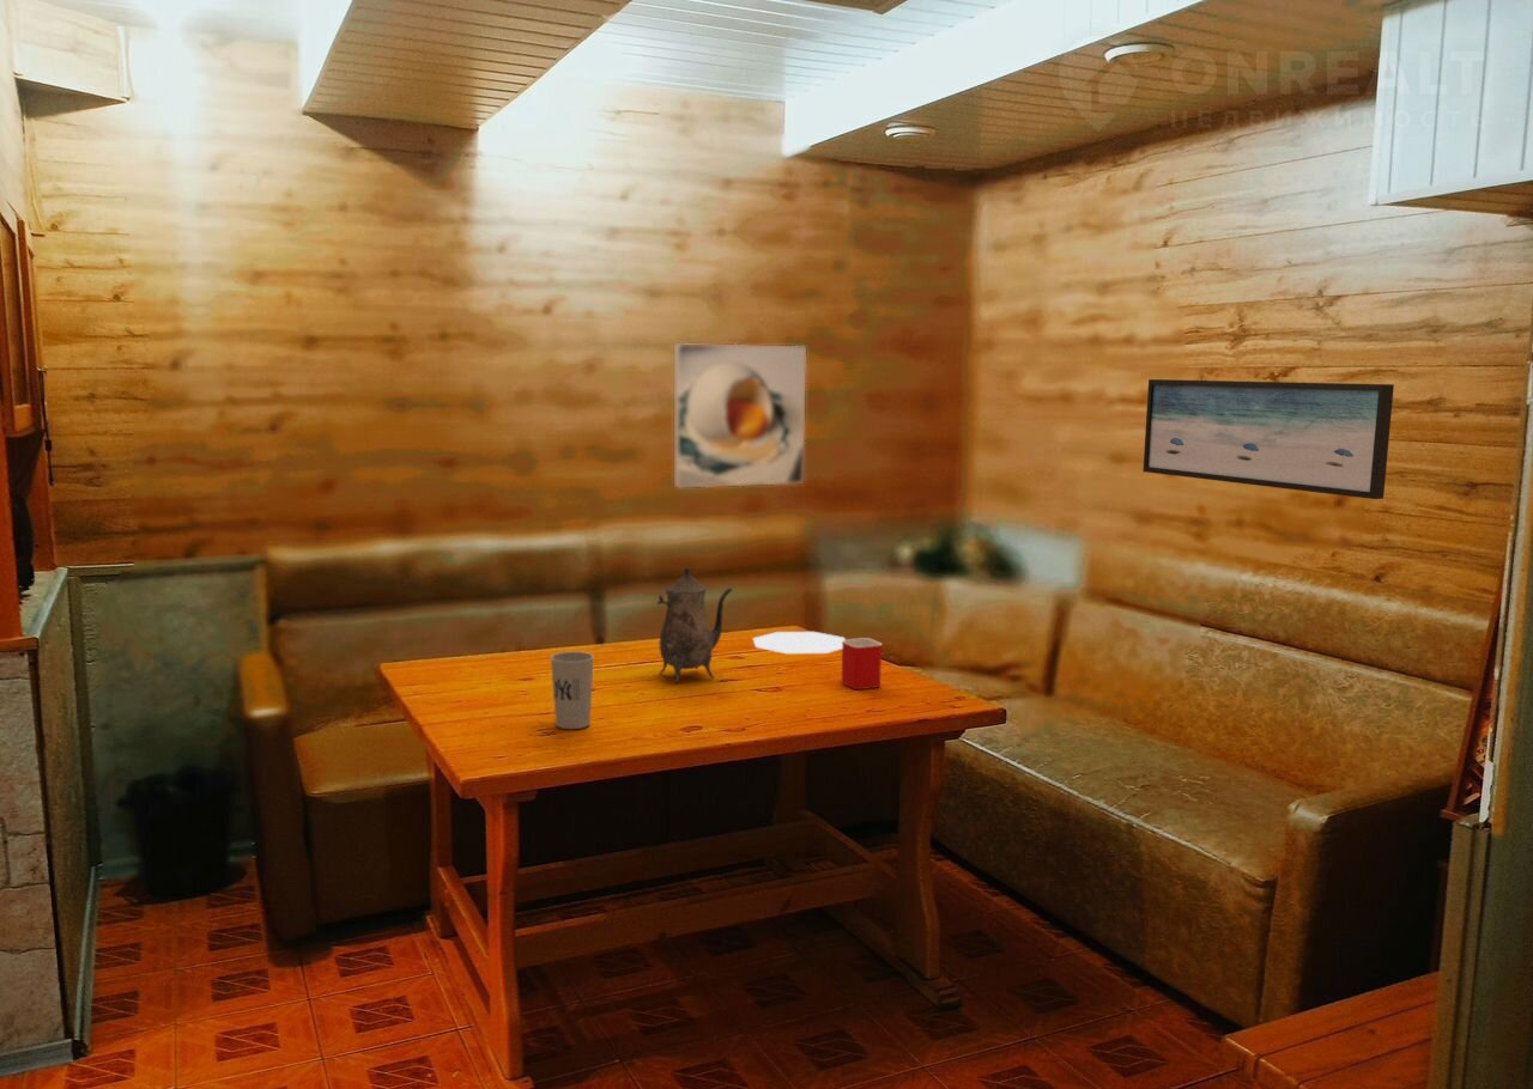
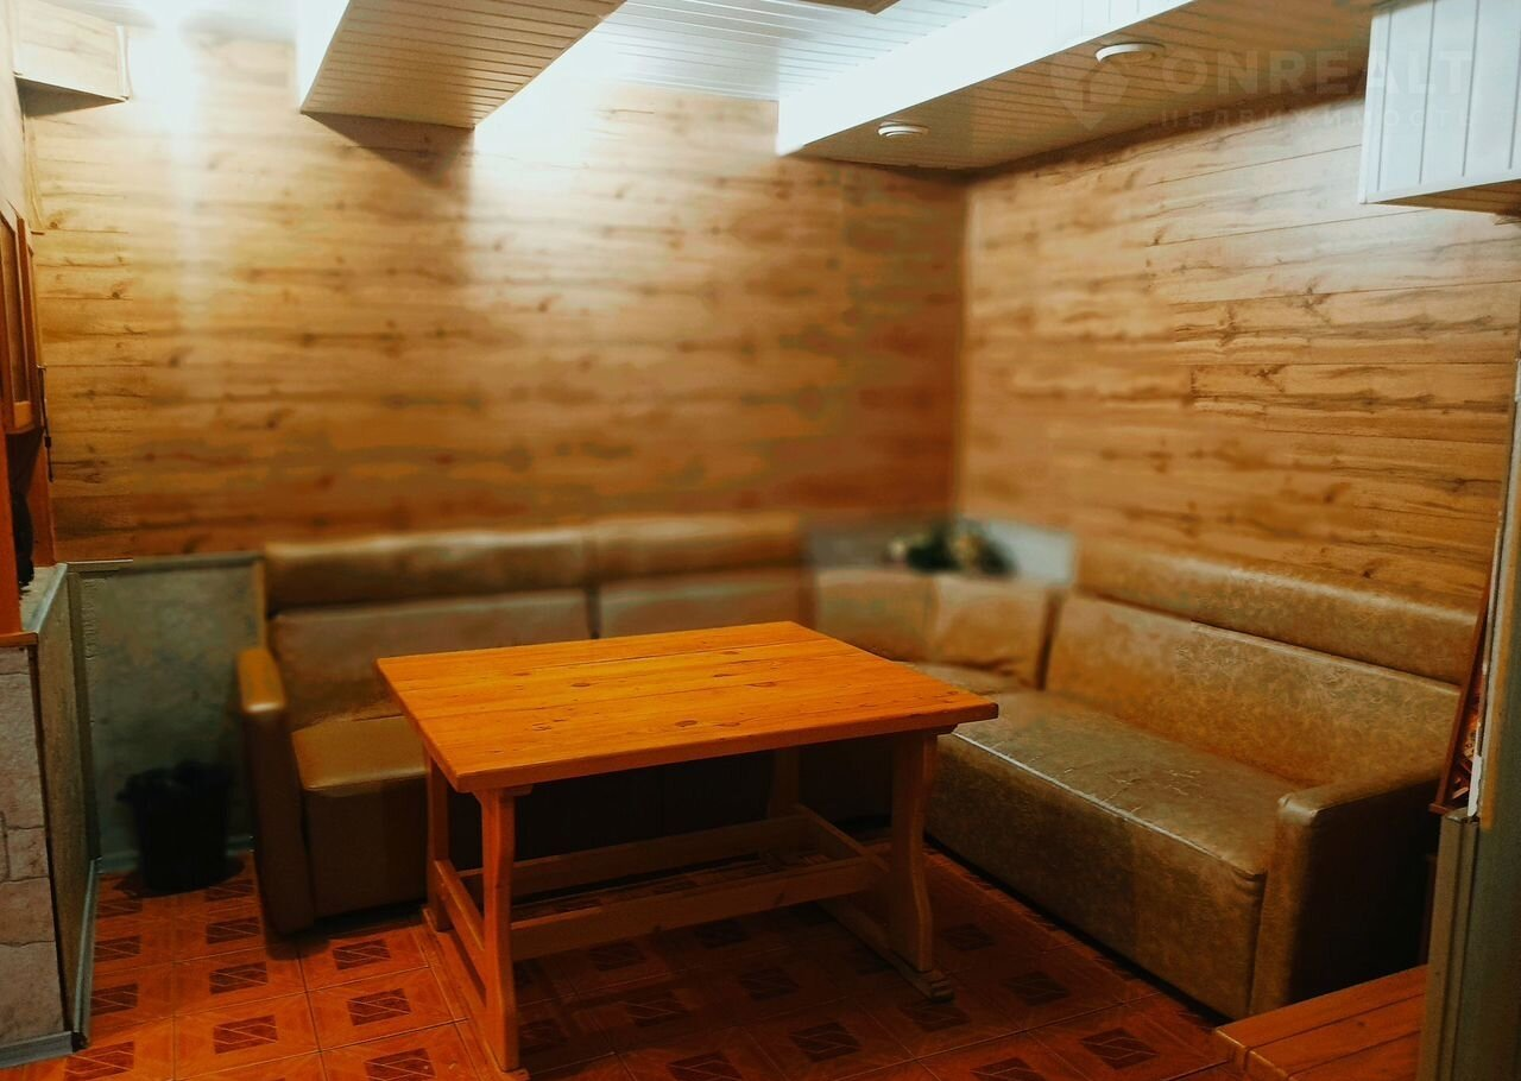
- plate [752,631,847,655]
- mug [841,637,884,690]
- wall art [1143,378,1395,500]
- teapot [656,565,734,685]
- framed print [673,342,807,488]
- cup [550,651,595,730]
